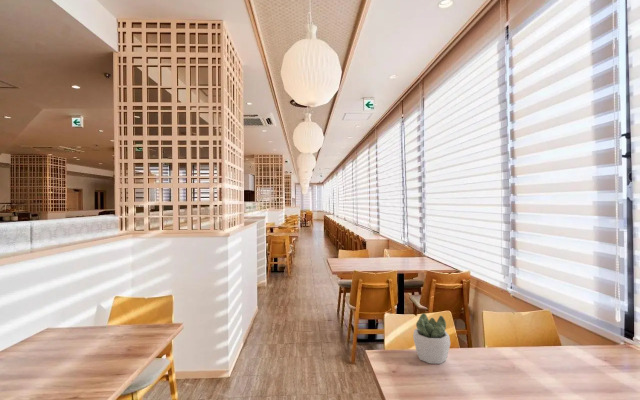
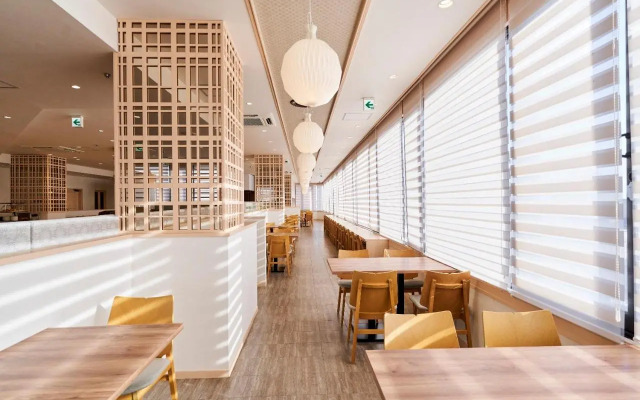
- succulent plant [412,312,451,365]
